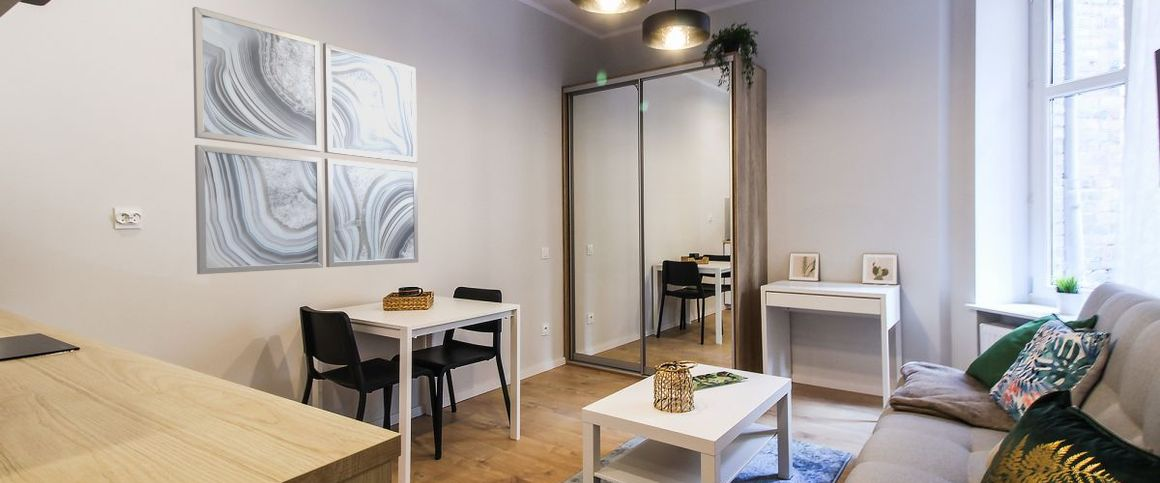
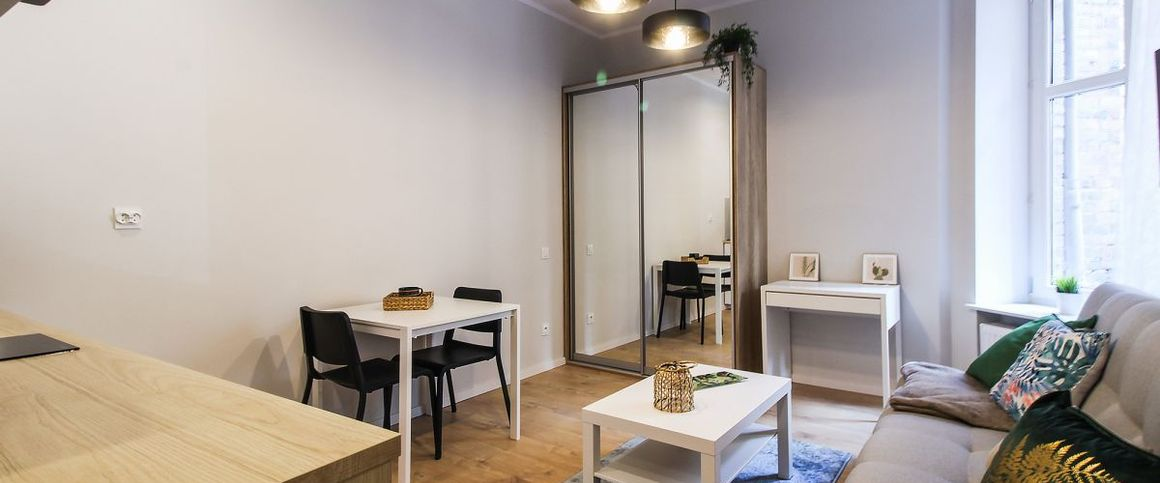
- wall art [191,6,419,275]
